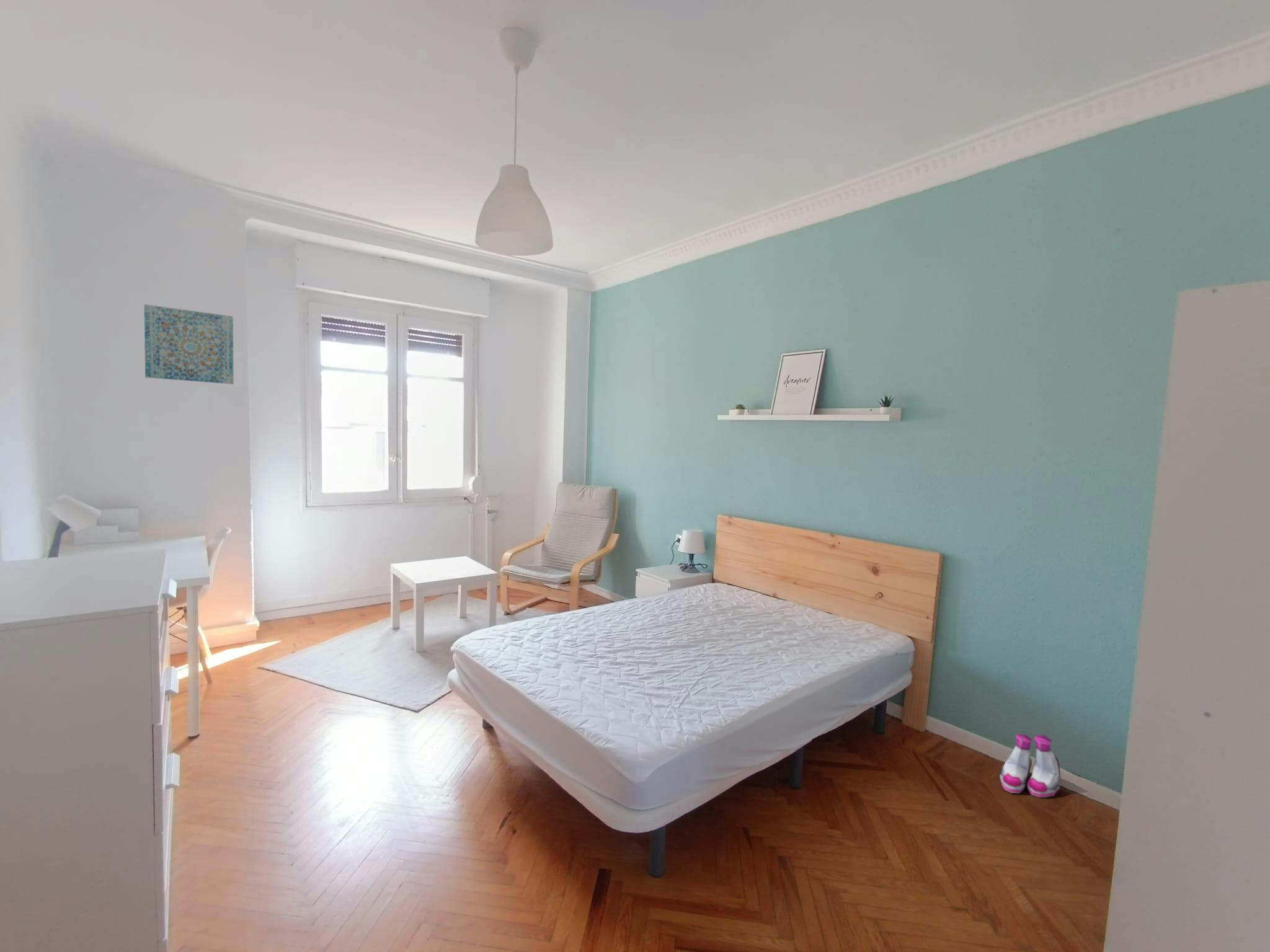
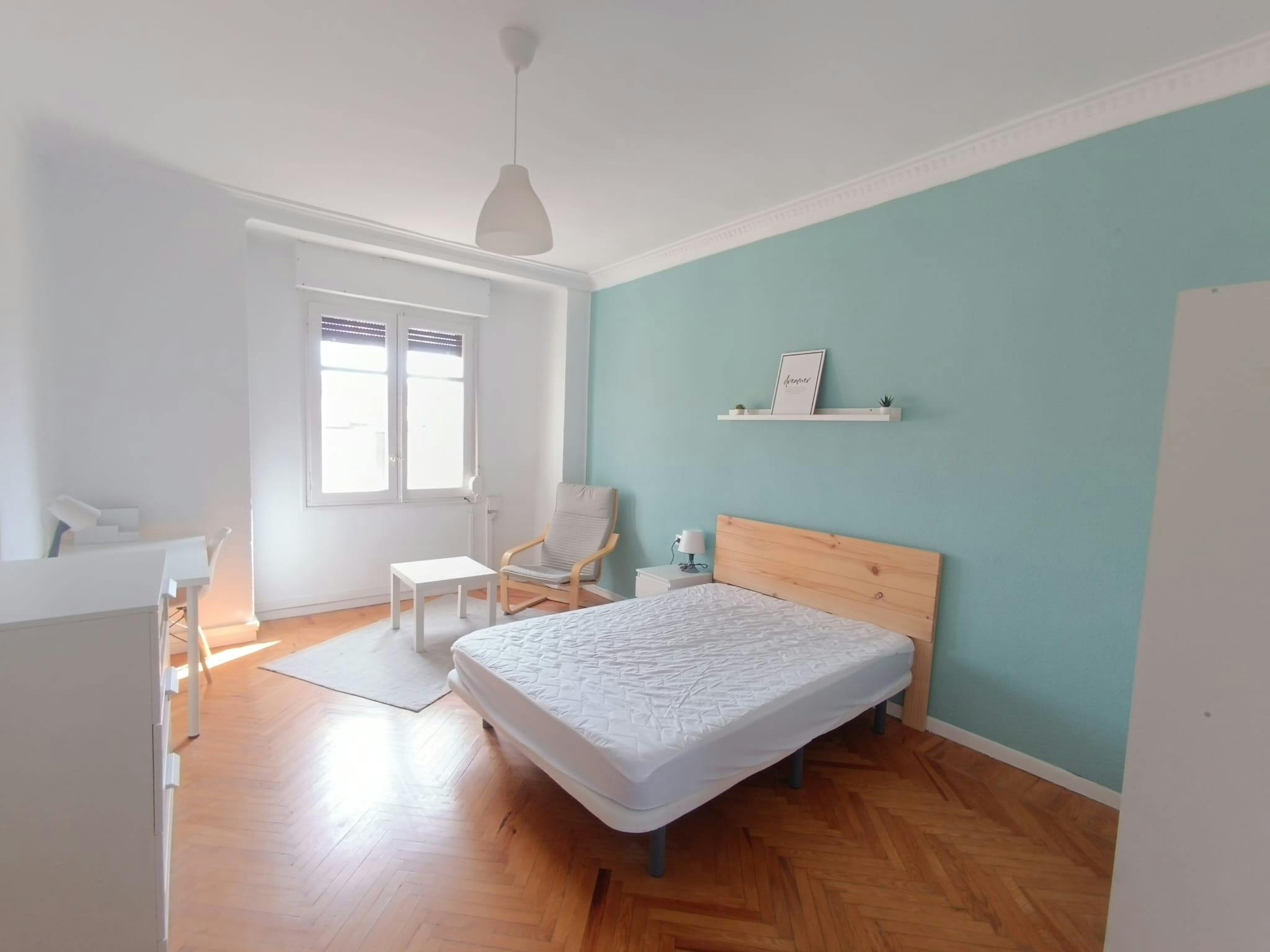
- wall art [143,304,234,385]
- boots [999,733,1061,798]
